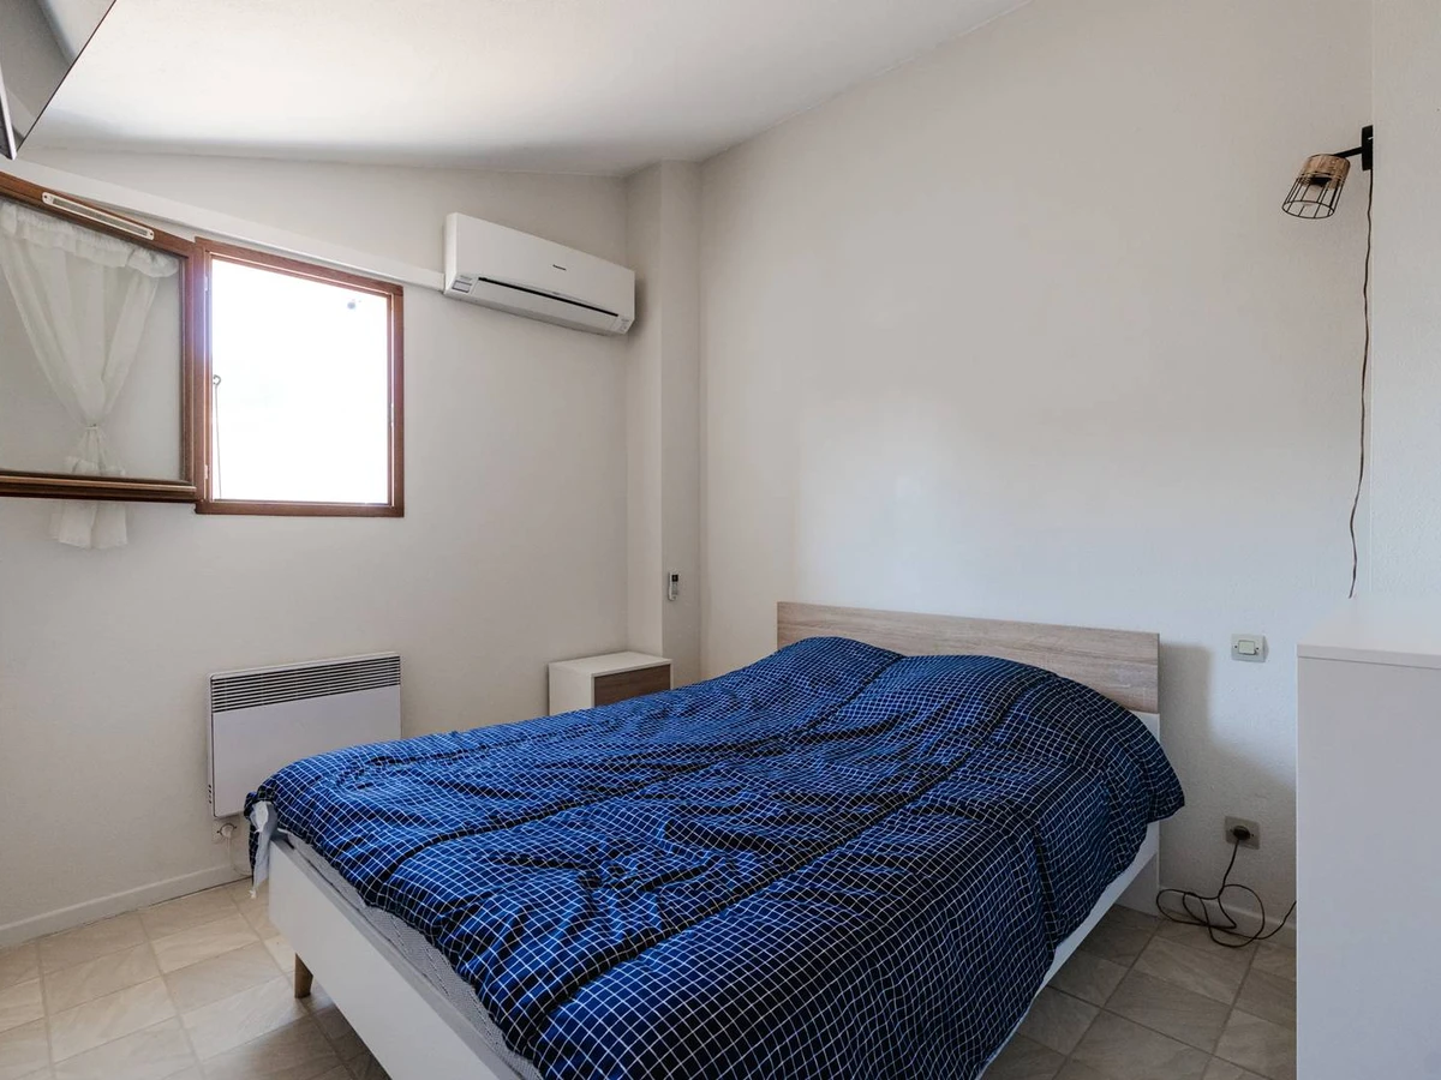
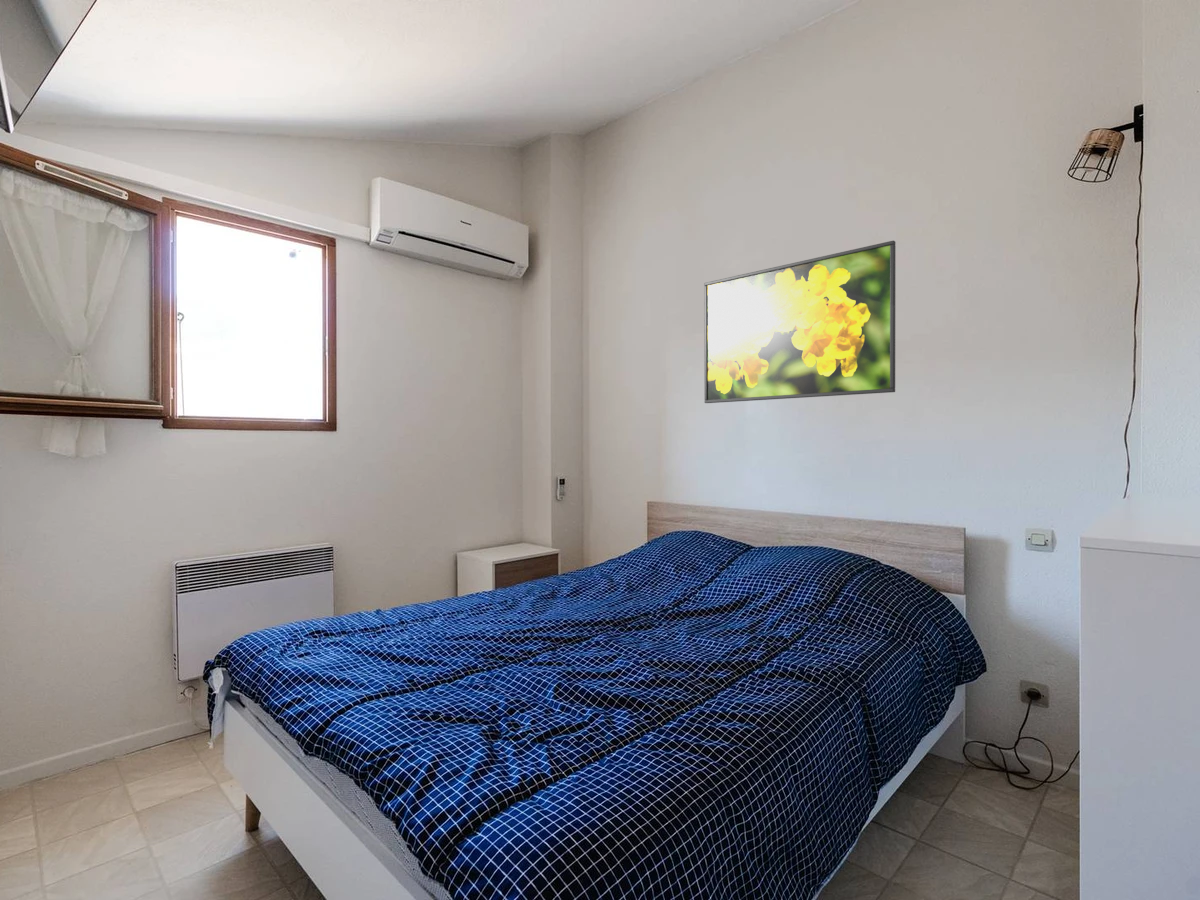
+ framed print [703,240,897,404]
